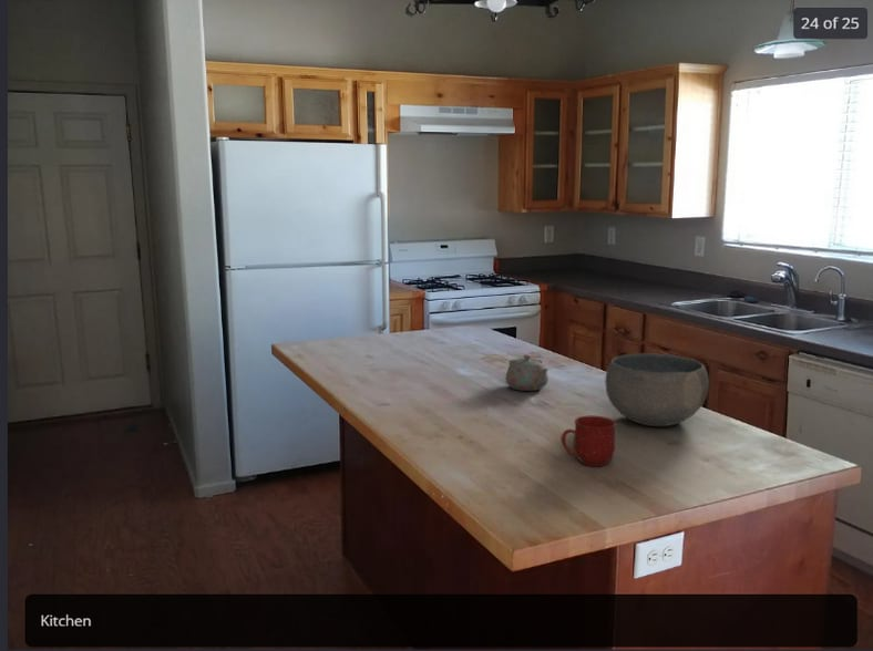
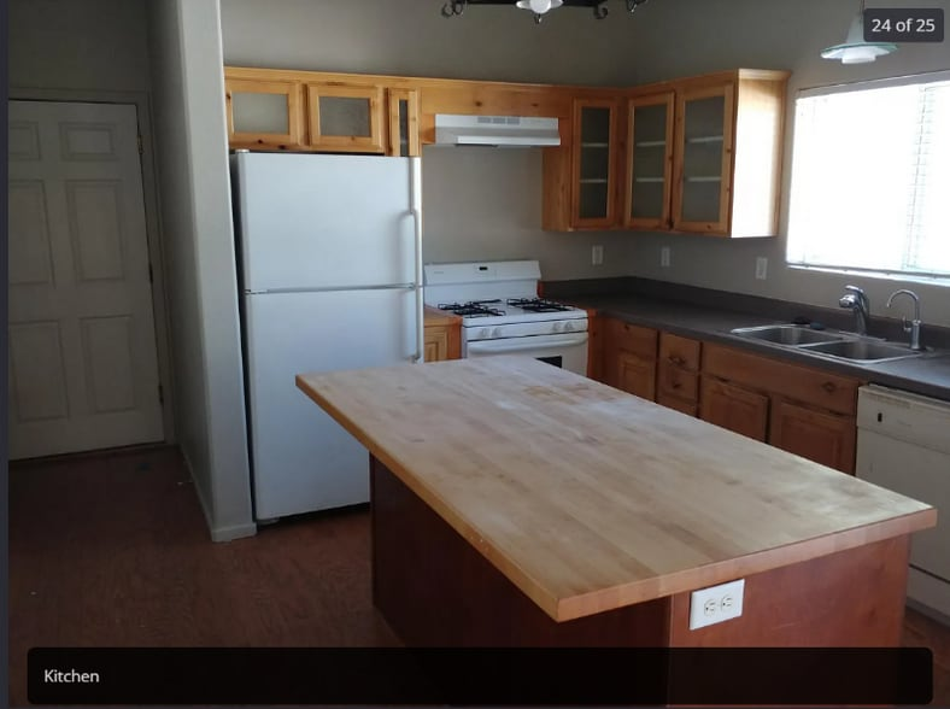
- teapot [504,353,550,392]
- mug [561,415,617,467]
- bowl [604,352,710,427]
